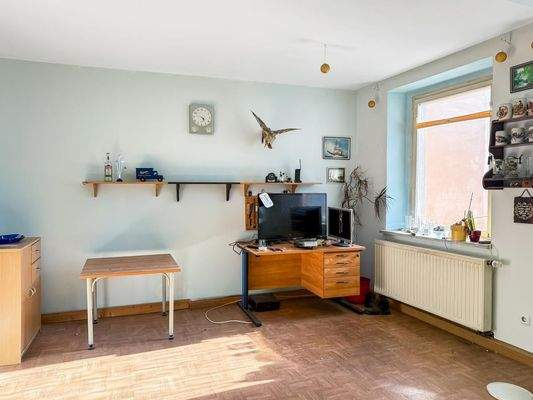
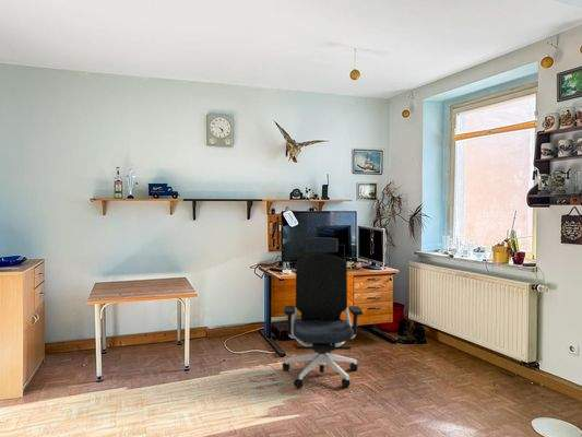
+ office chair [282,236,364,390]
